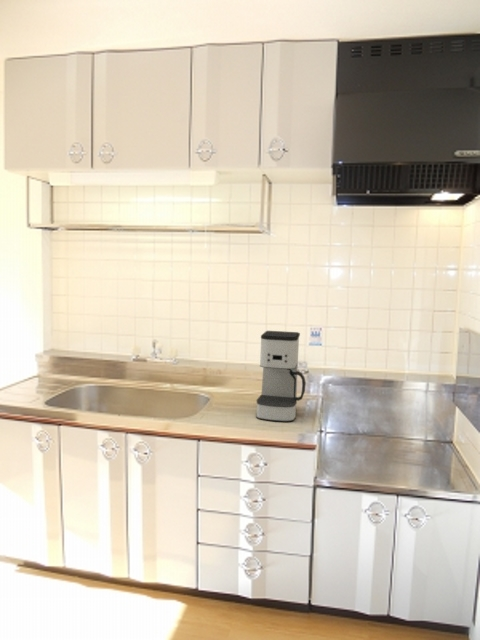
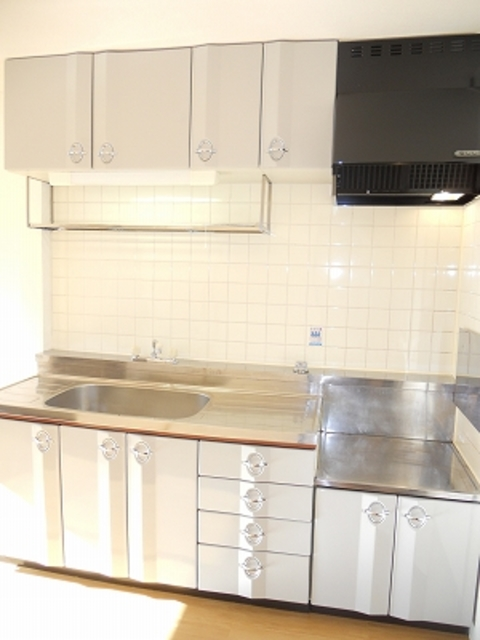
- coffee maker [255,330,307,423]
